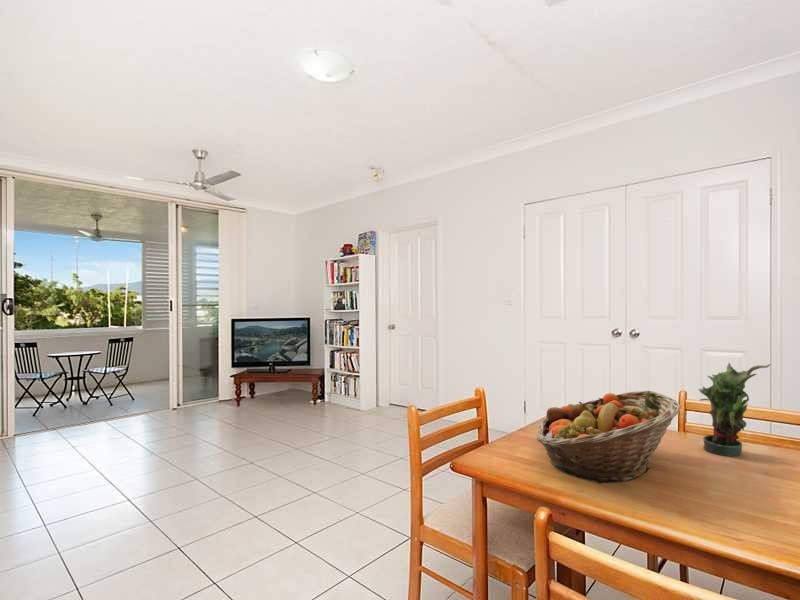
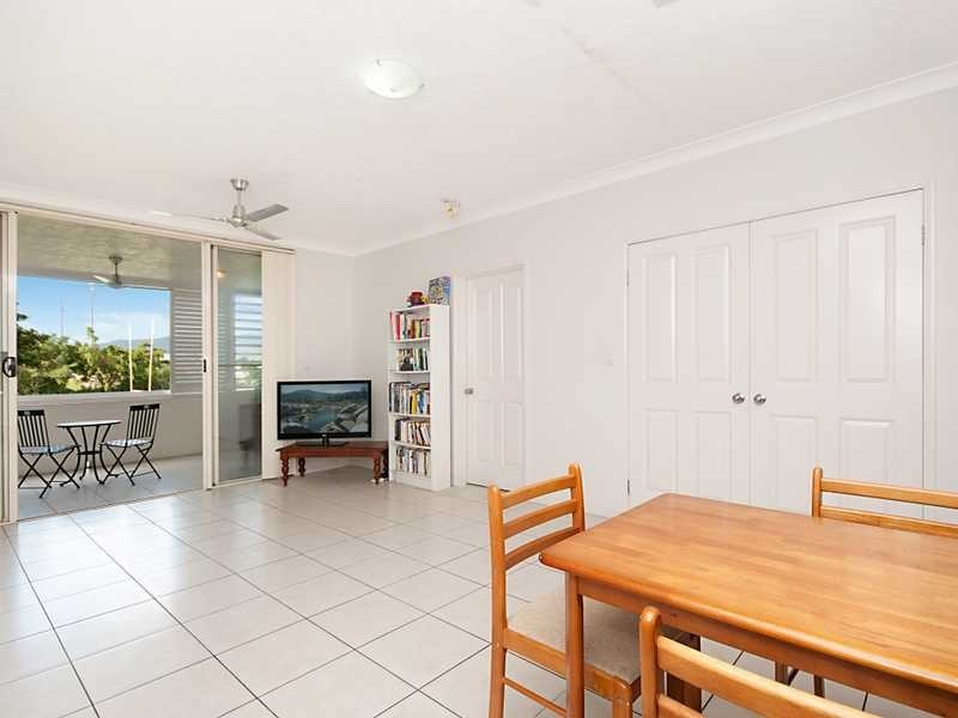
- fruit basket [536,390,682,484]
- potted plant [698,361,772,457]
